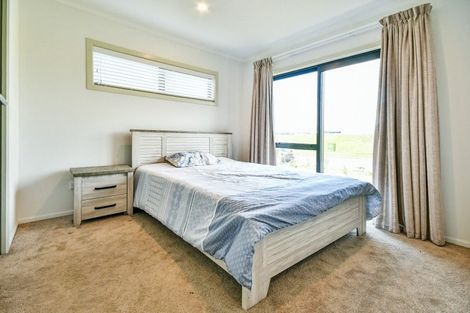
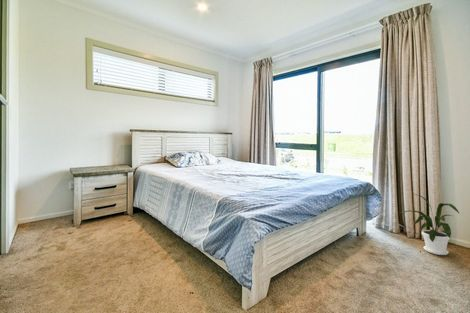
+ house plant [399,192,460,256]
